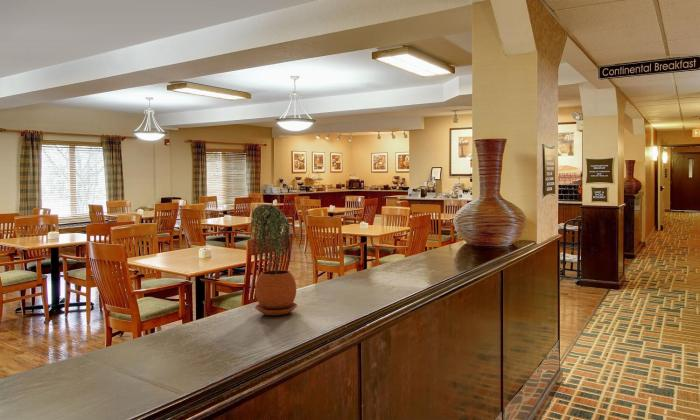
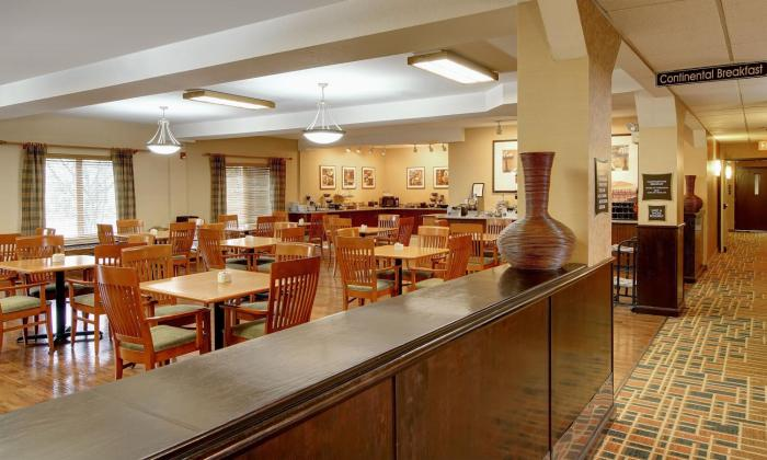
- potted plant [248,203,298,316]
